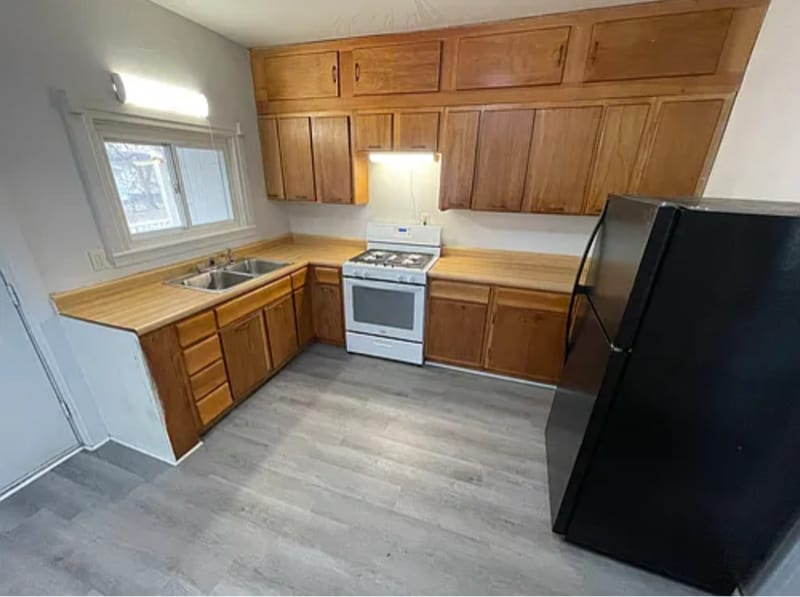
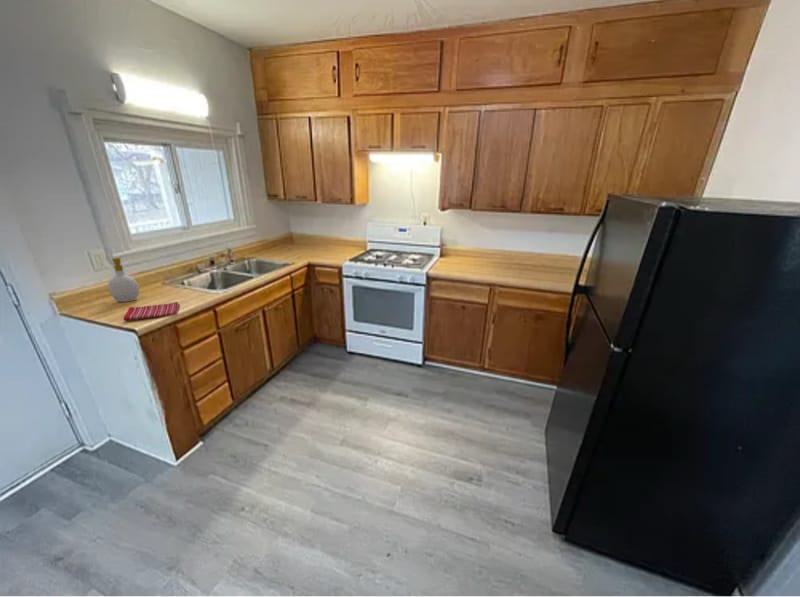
+ soap bottle [107,257,140,303]
+ dish towel [123,301,181,322]
